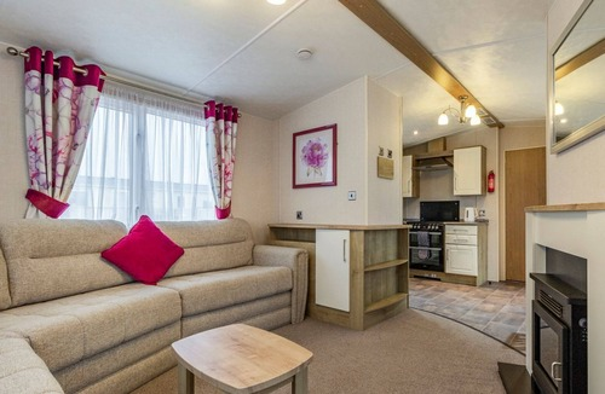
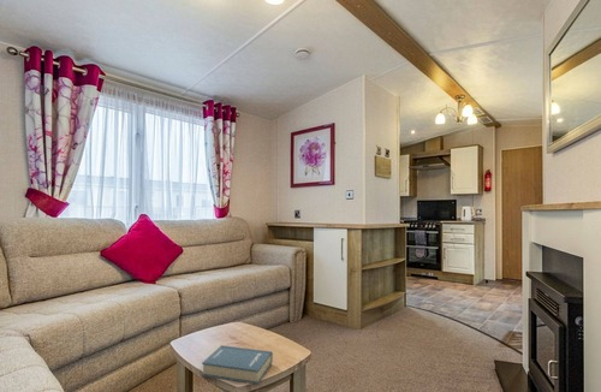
+ hardback book [201,344,274,386]
